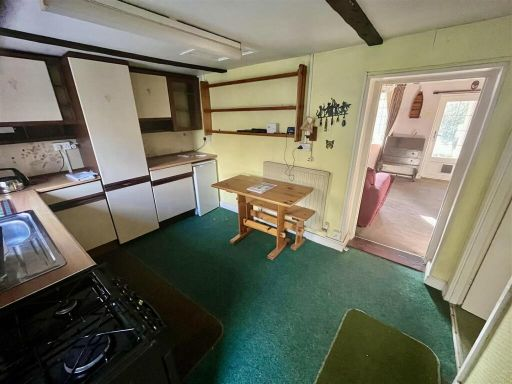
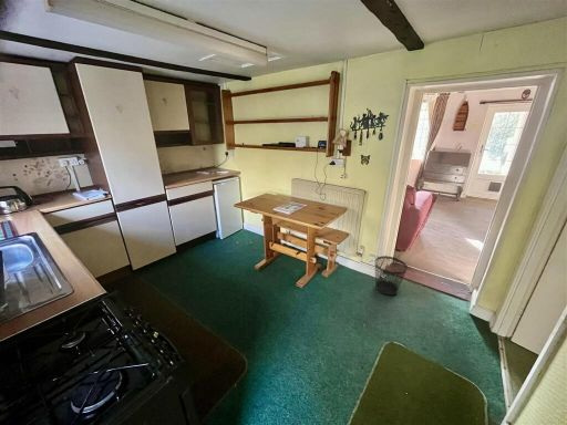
+ wastebasket [374,255,409,297]
